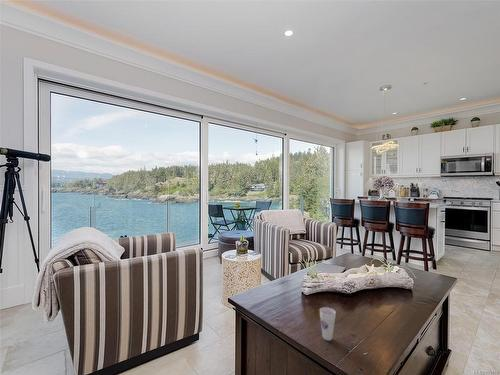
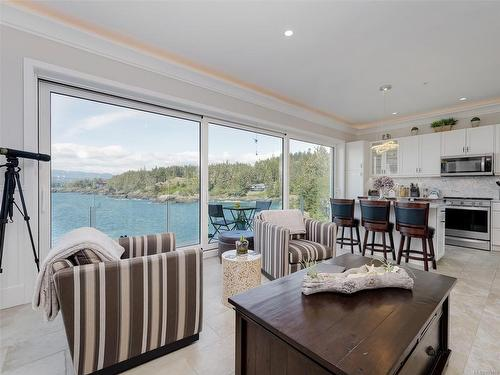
- cup [319,306,337,342]
